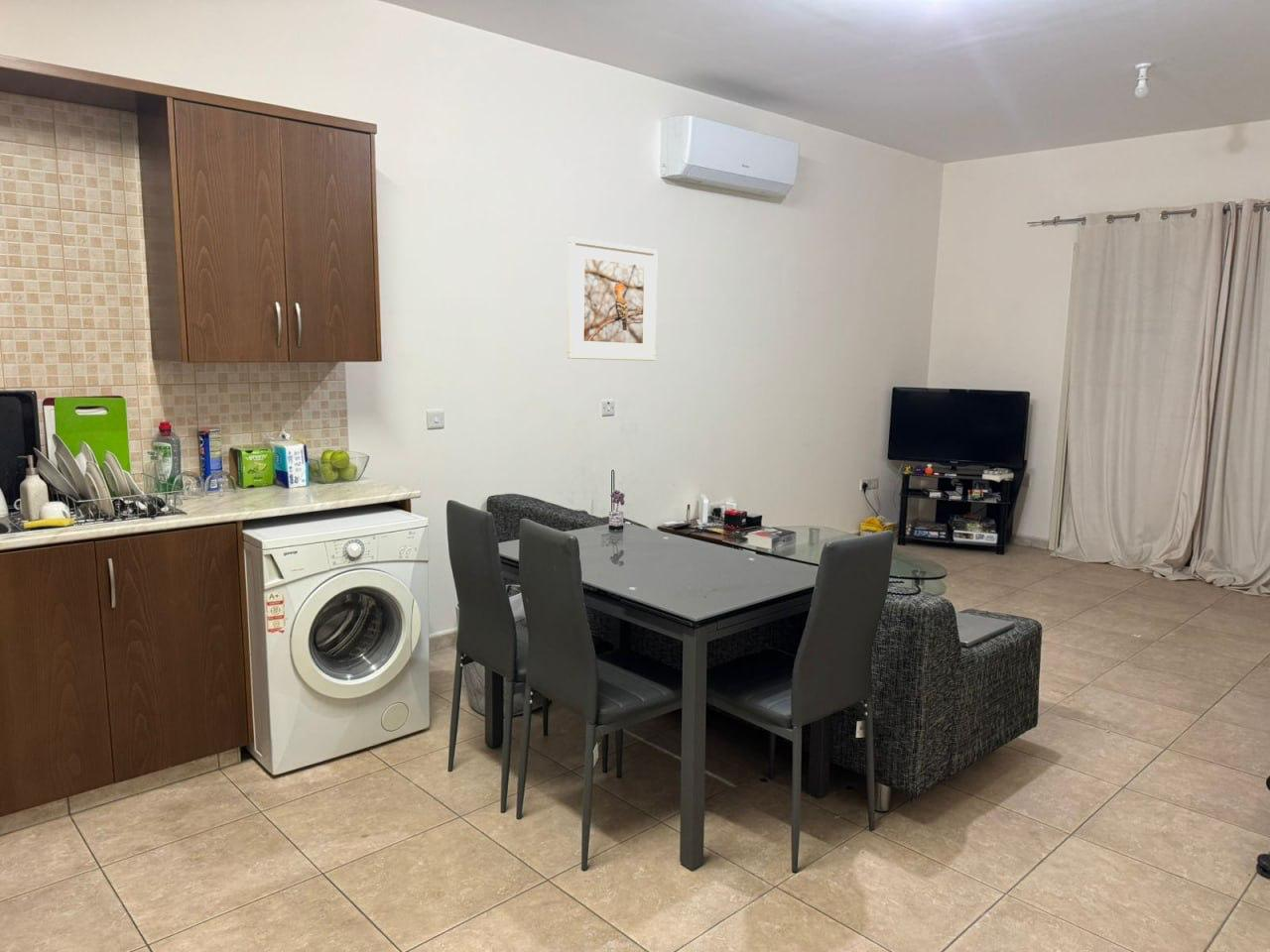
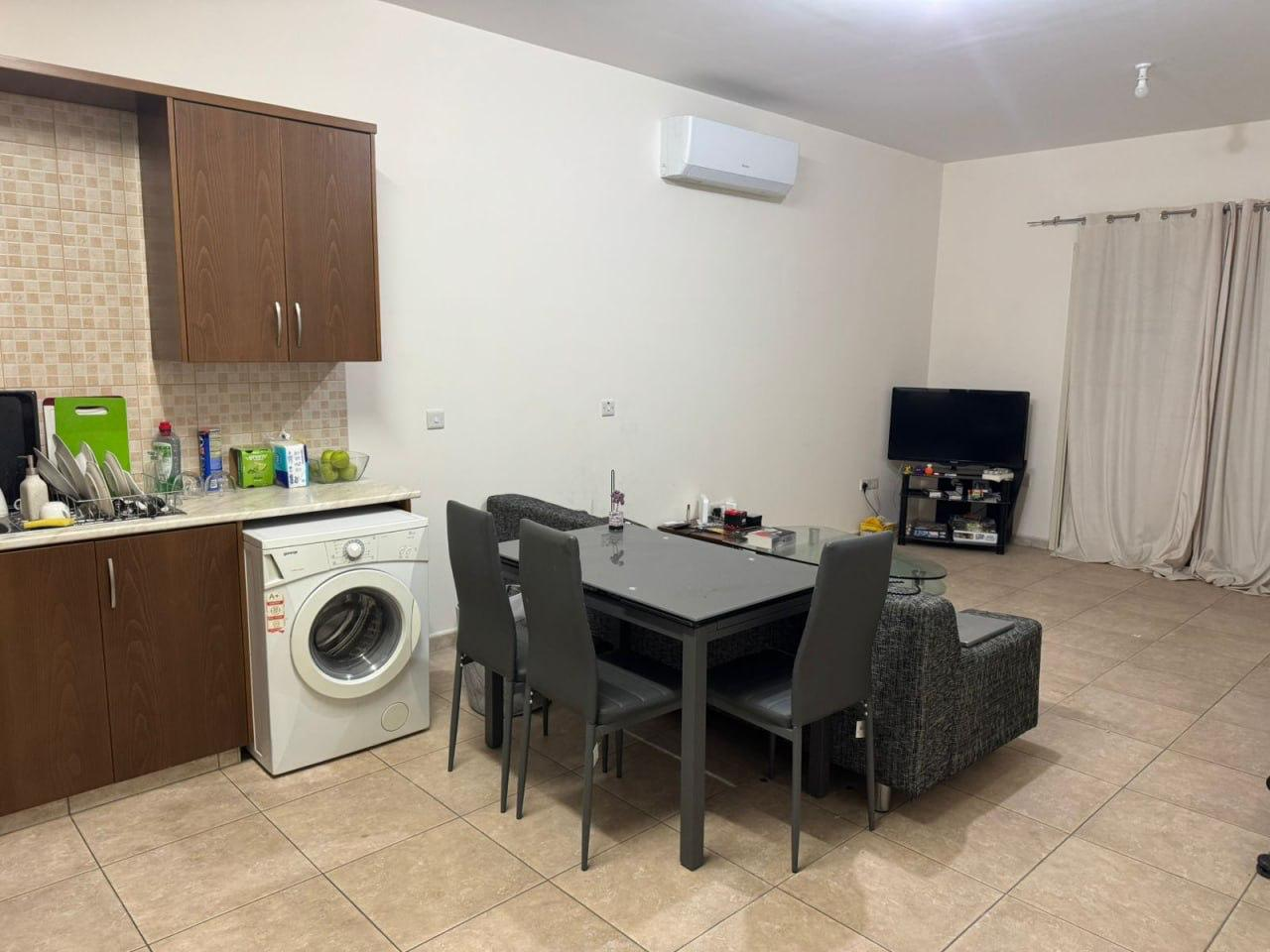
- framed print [567,237,659,362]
